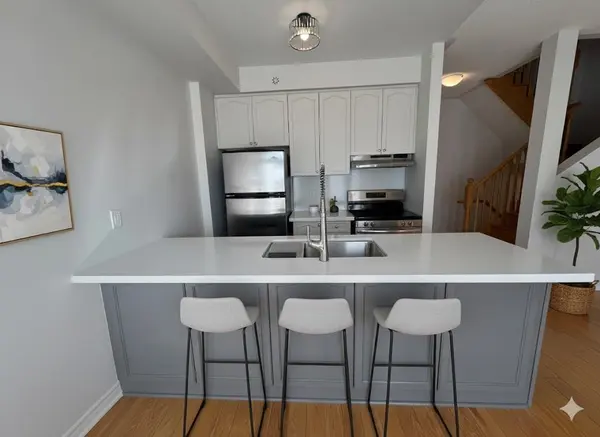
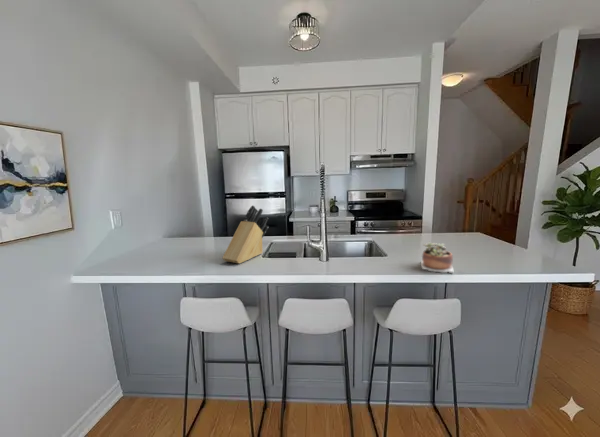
+ knife block [221,204,270,264]
+ succulent plant [420,241,454,274]
